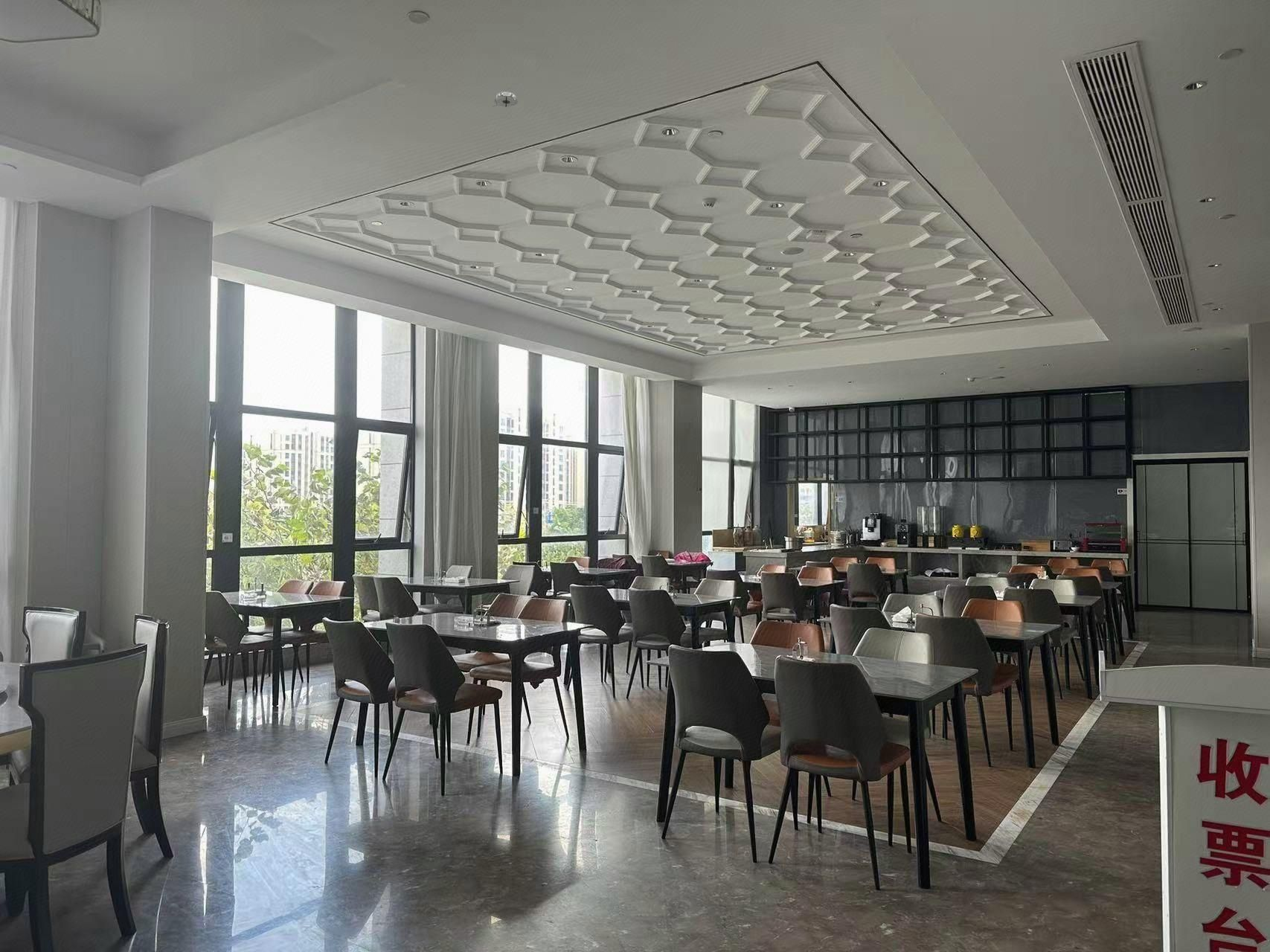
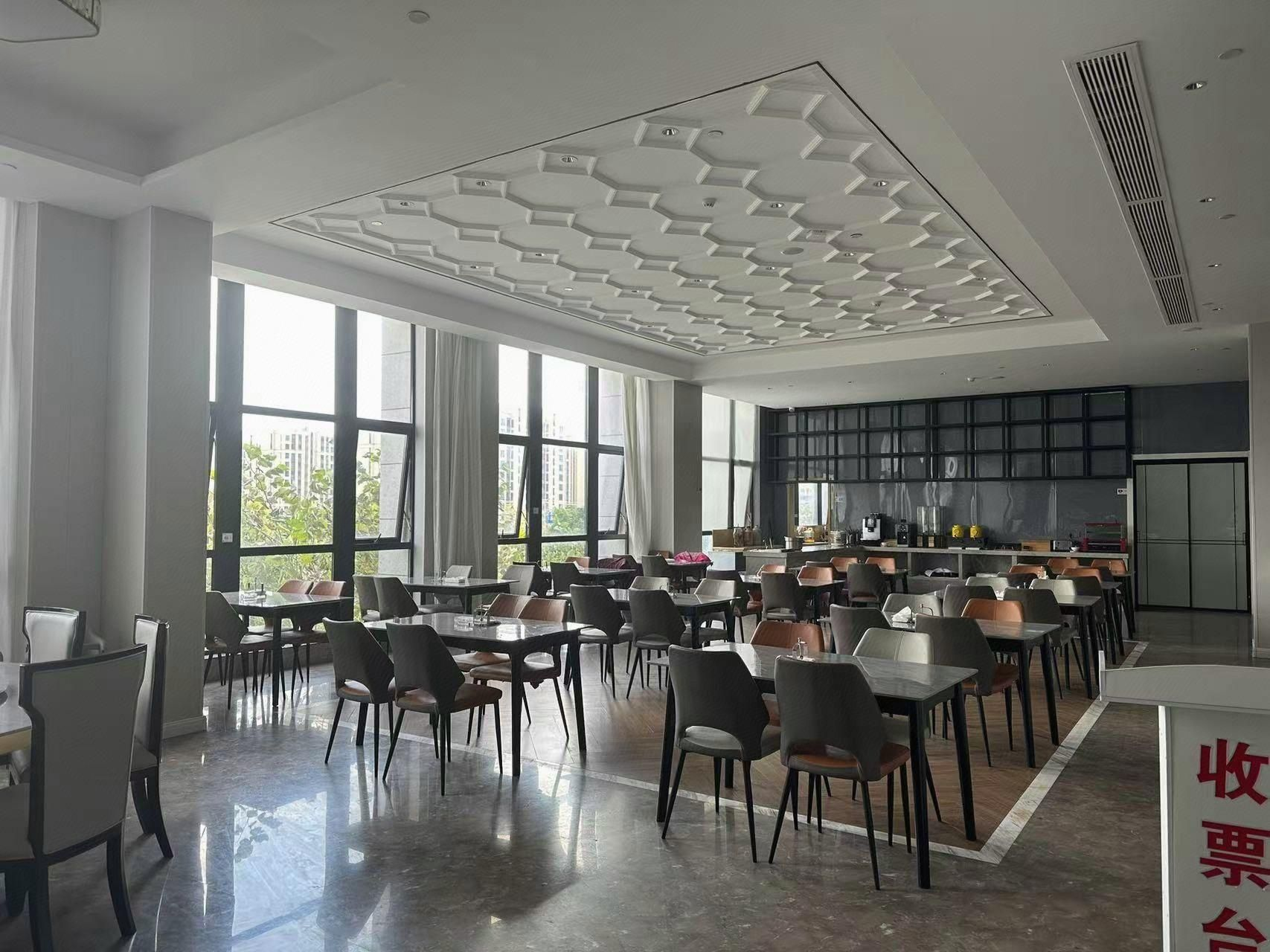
- smoke detector [493,91,519,108]
